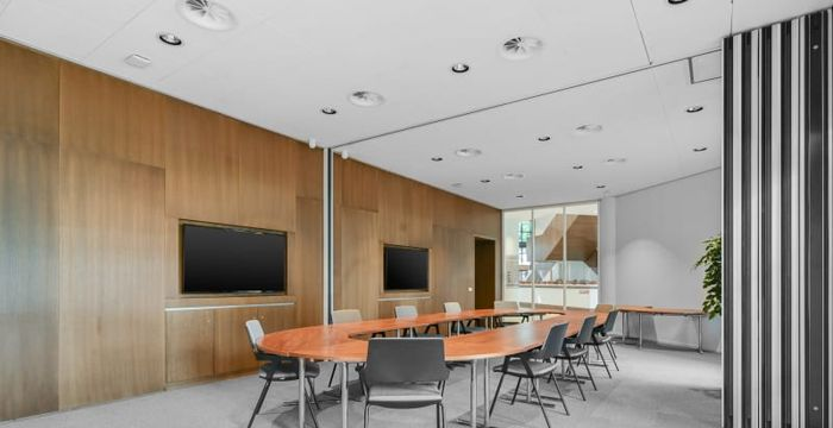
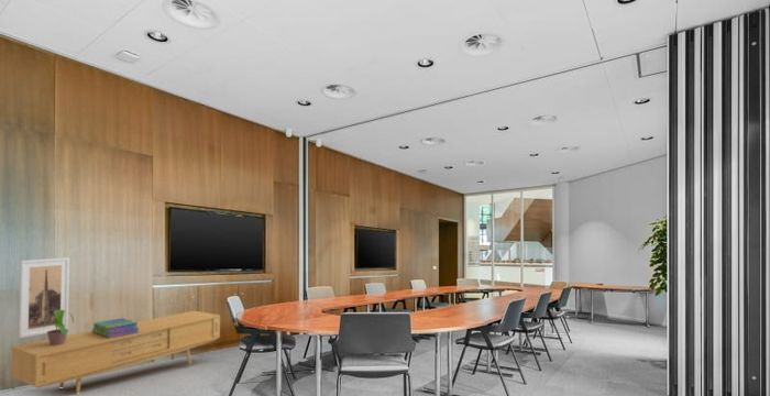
+ potted plant [44,309,75,345]
+ sideboard [10,310,221,395]
+ stack of books [91,317,140,338]
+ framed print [18,256,70,339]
